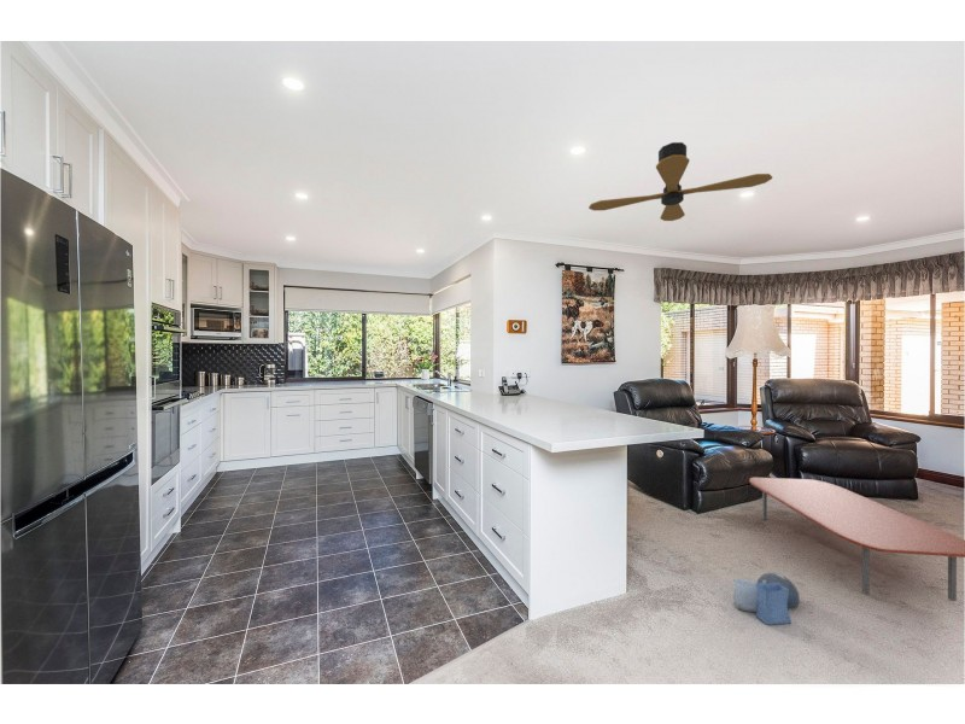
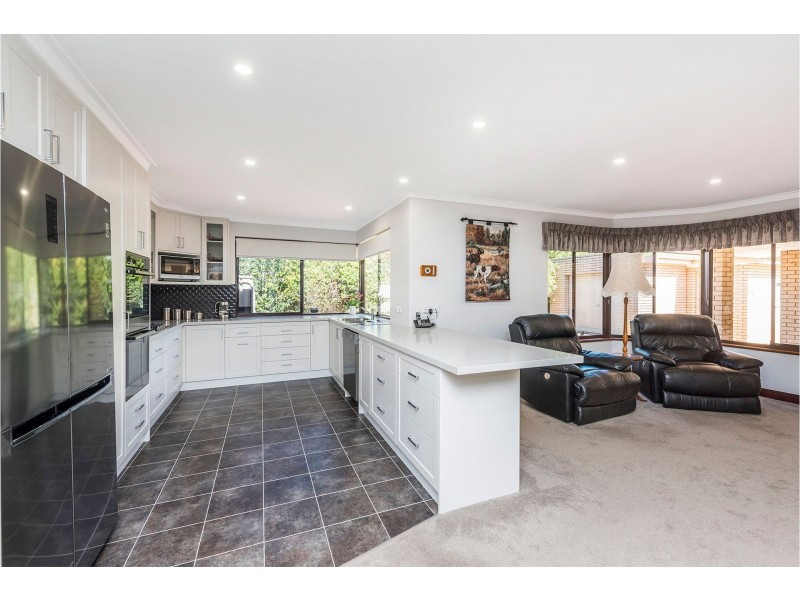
- coffee table [748,477,965,602]
- shopping bag [732,572,801,626]
- ceiling fan [587,141,773,222]
